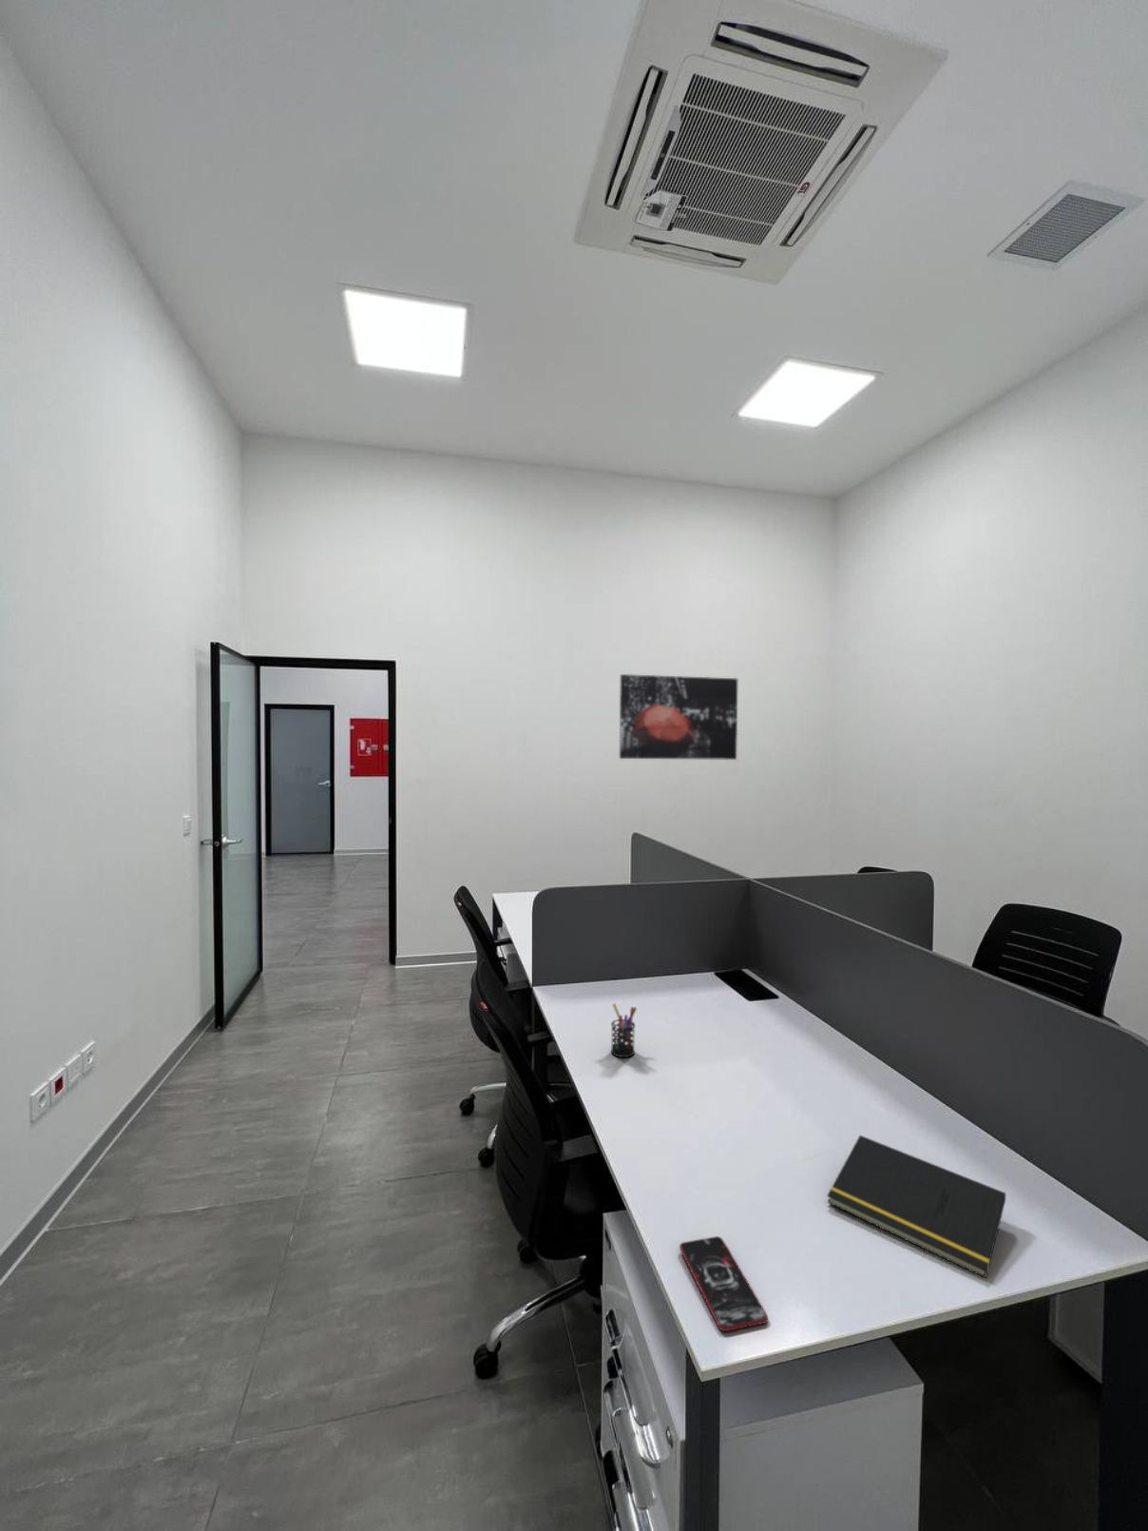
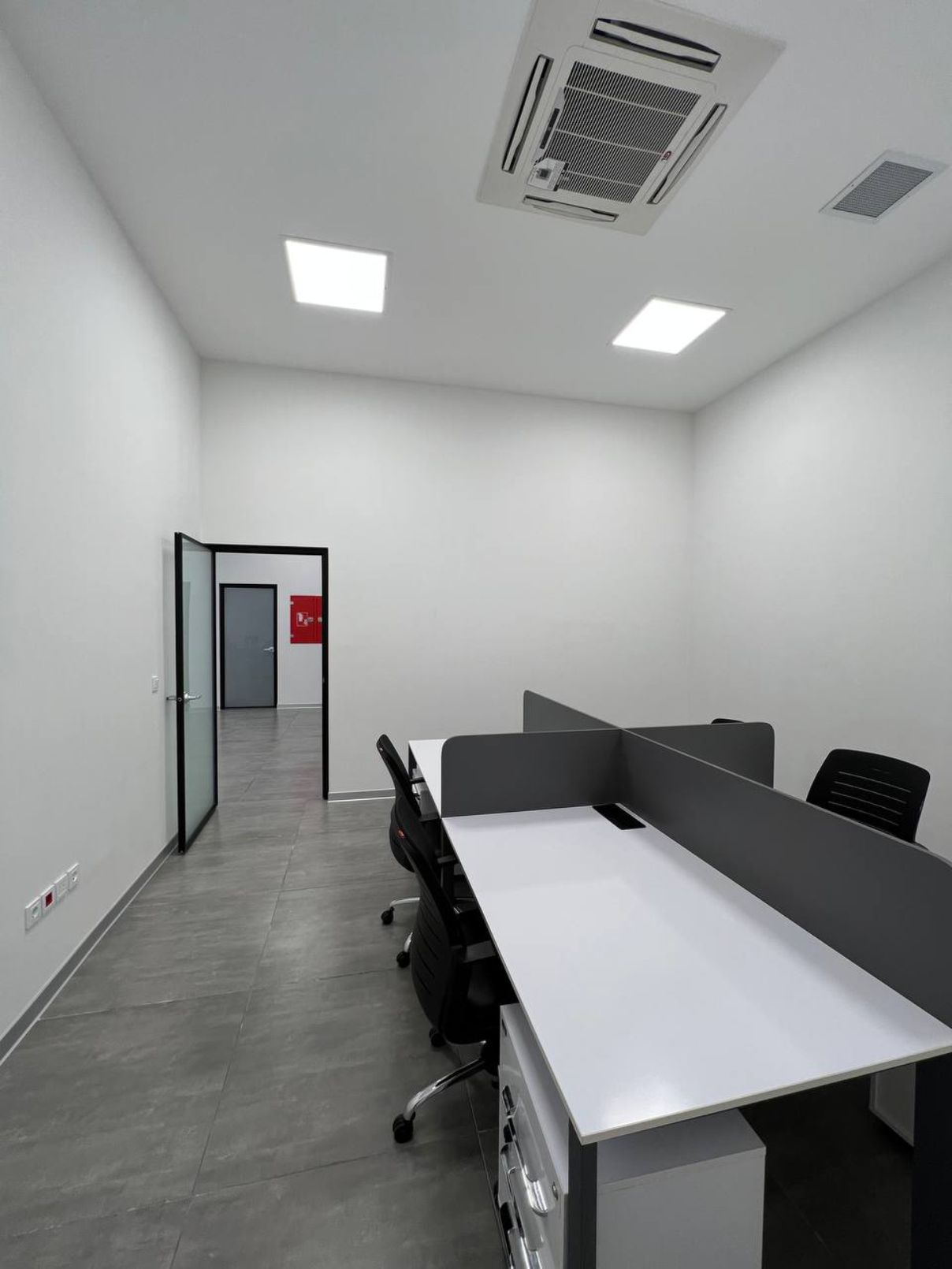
- wall art [619,673,738,761]
- notepad [826,1134,1007,1279]
- pen holder [610,1003,638,1058]
- smartphone [679,1235,769,1332]
